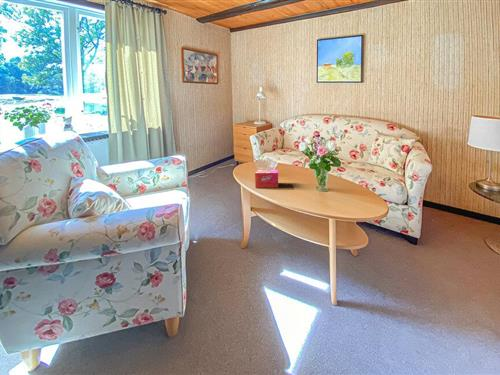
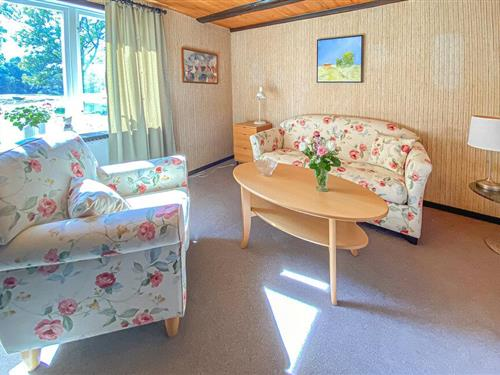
- tissue box [254,169,279,189]
